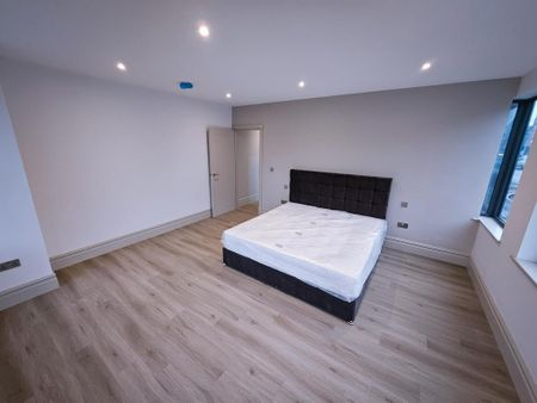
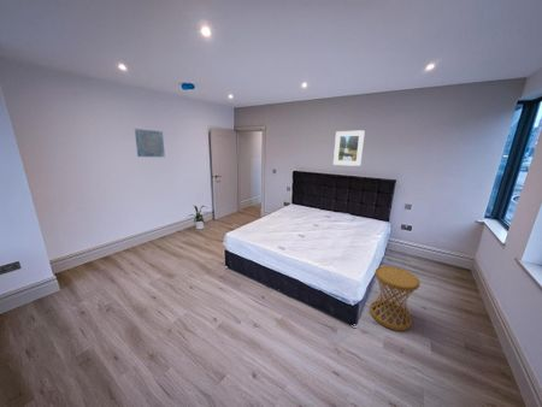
+ house plant [187,205,210,230]
+ wall art [134,128,166,158]
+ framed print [332,129,366,167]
+ side table [369,265,422,331]
